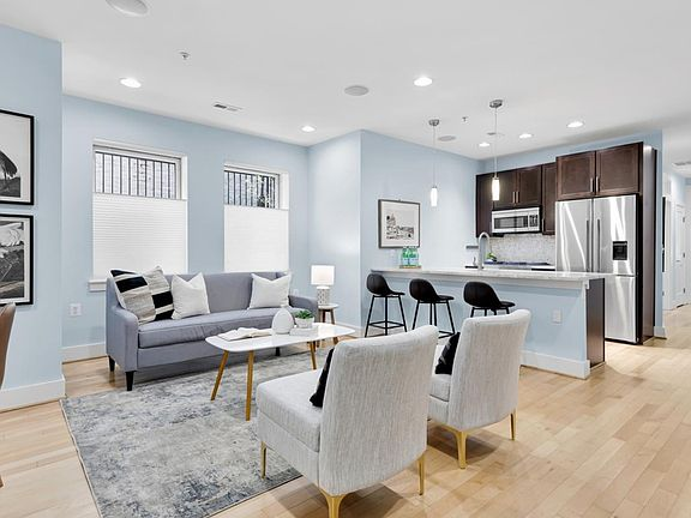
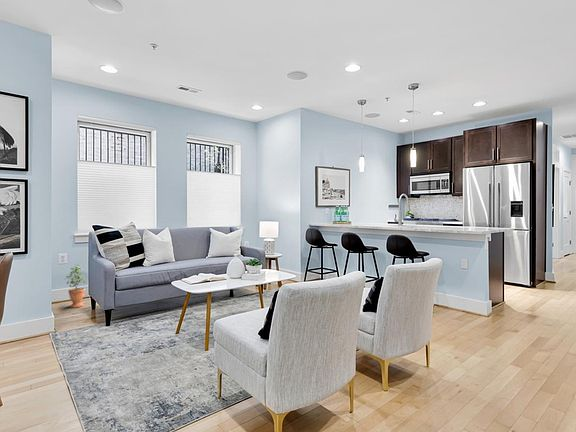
+ potted plant [65,263,86,308]
